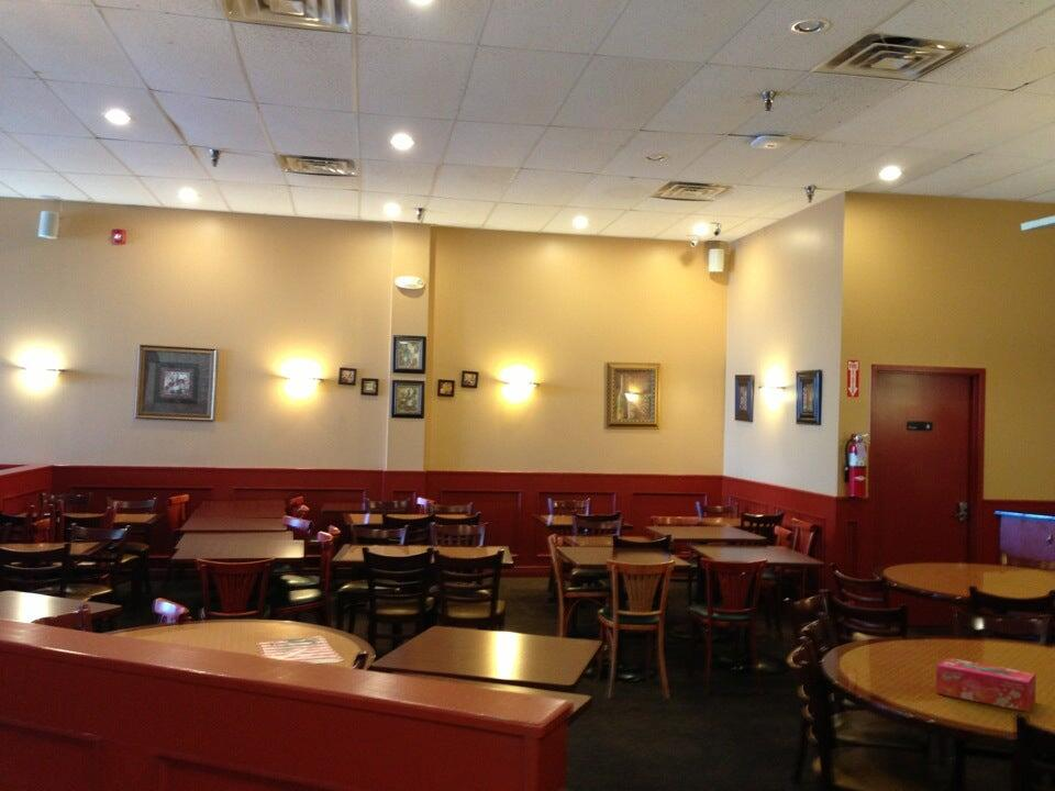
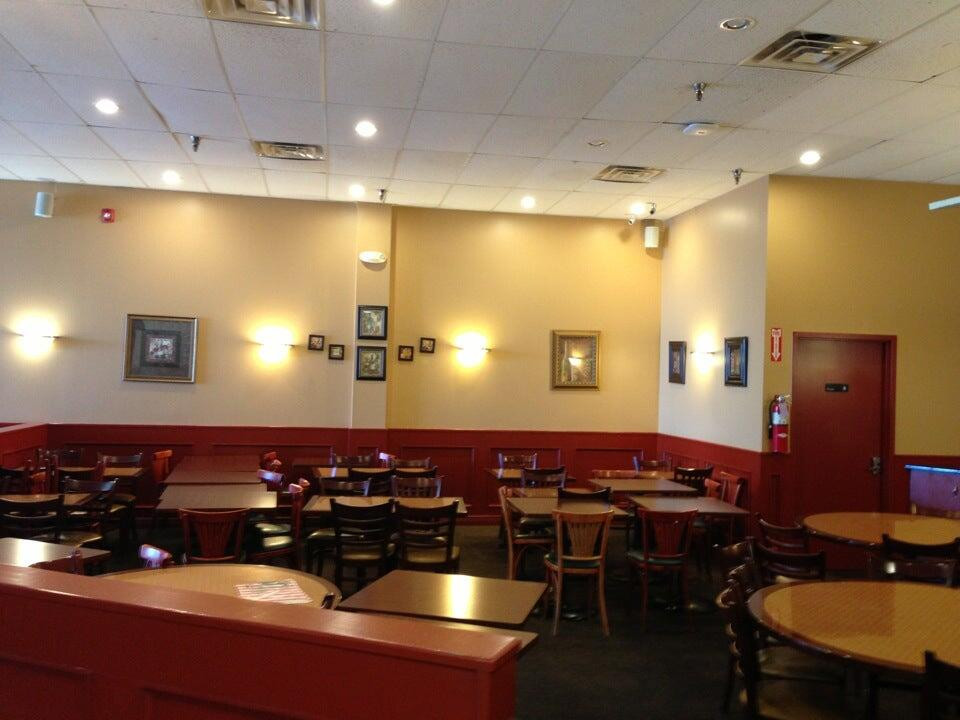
- tissue box [935,657,1036,713]
